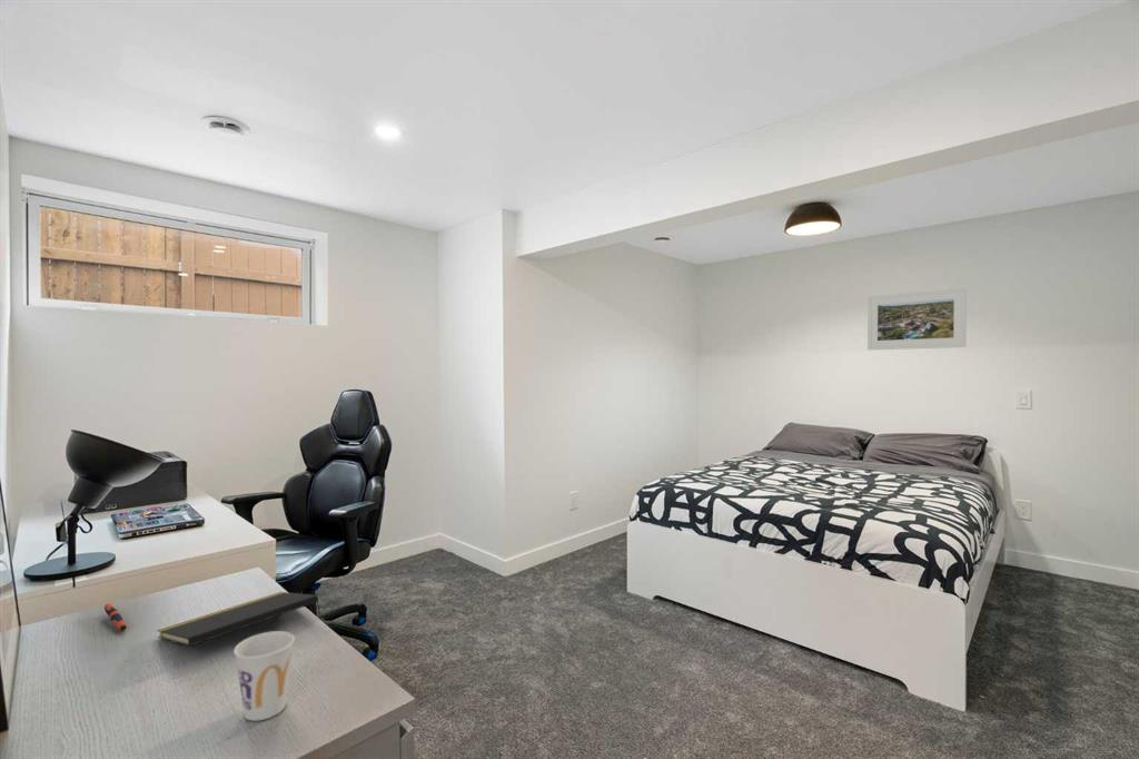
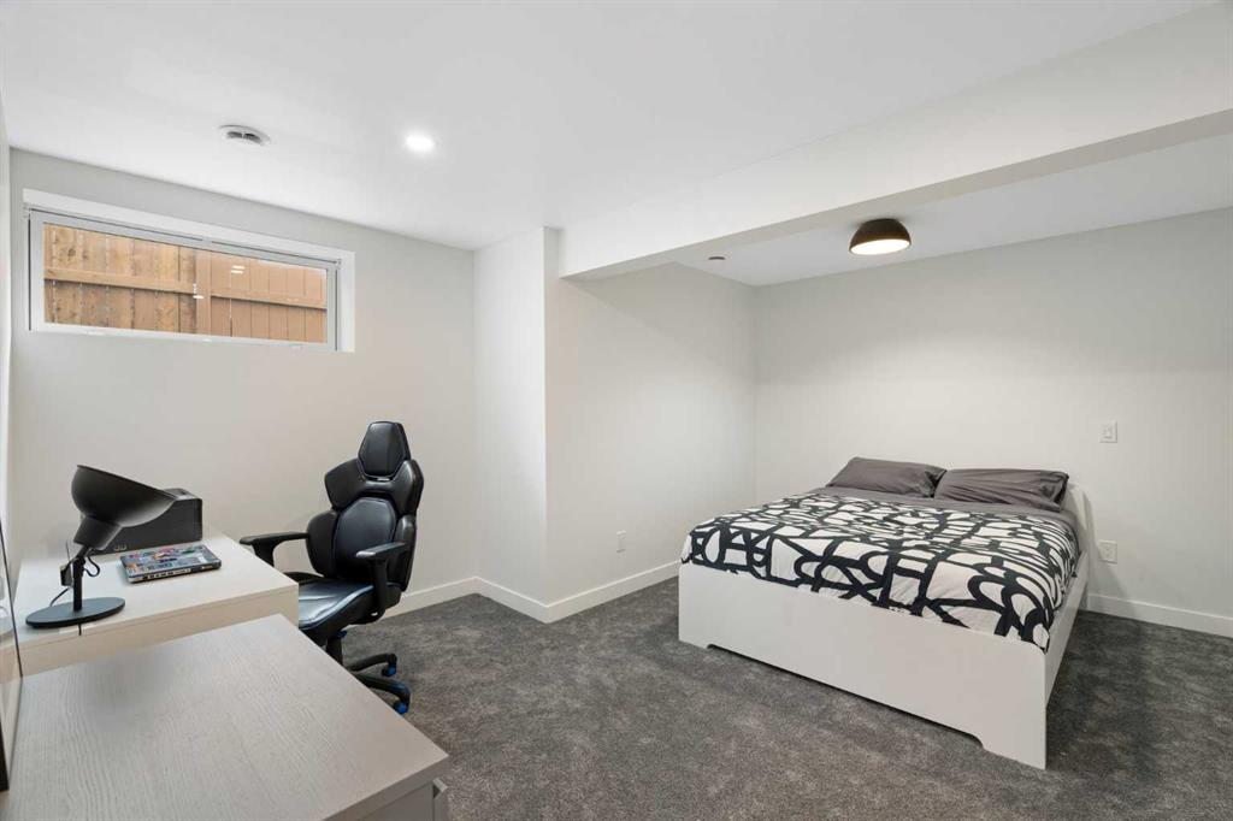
- notepad [156,591,321,648]
- pen [103,602,128,632]
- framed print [866,287,968,351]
- cup [232,630,296,722]
